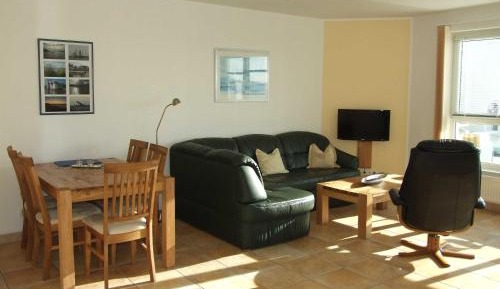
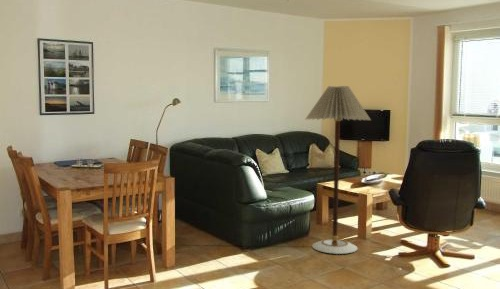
+ floor lamp [305,85,372,255]
